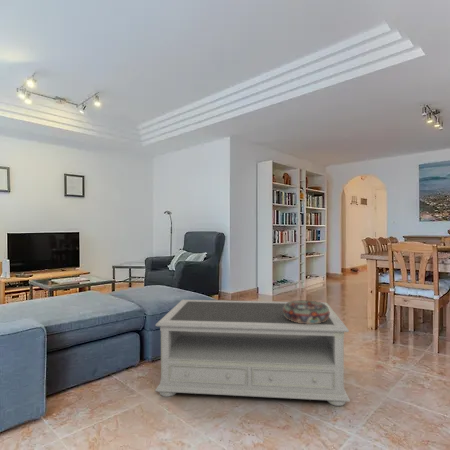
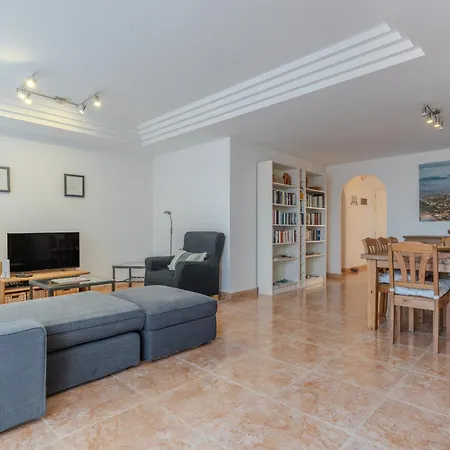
- coffee table [154,299,351,407]
- decorative bowl [283,300,330,324]
